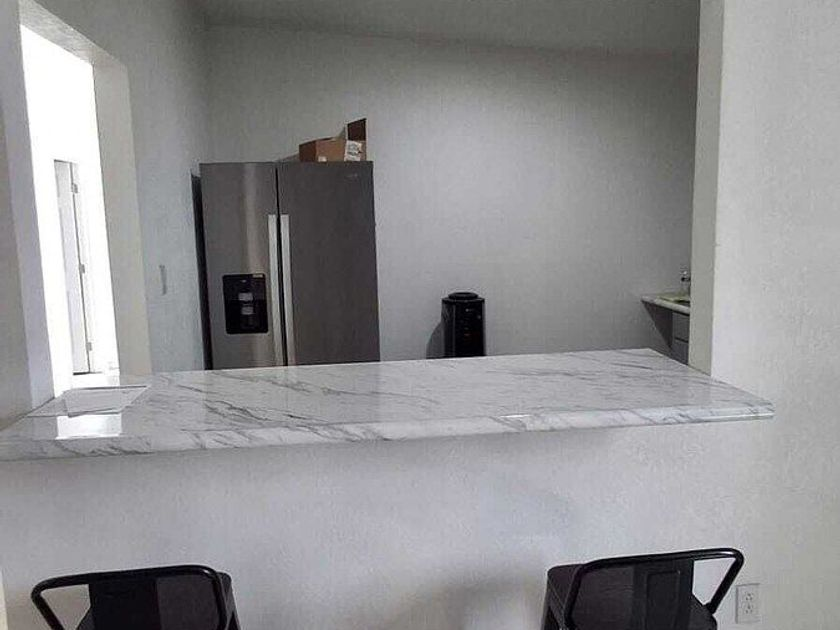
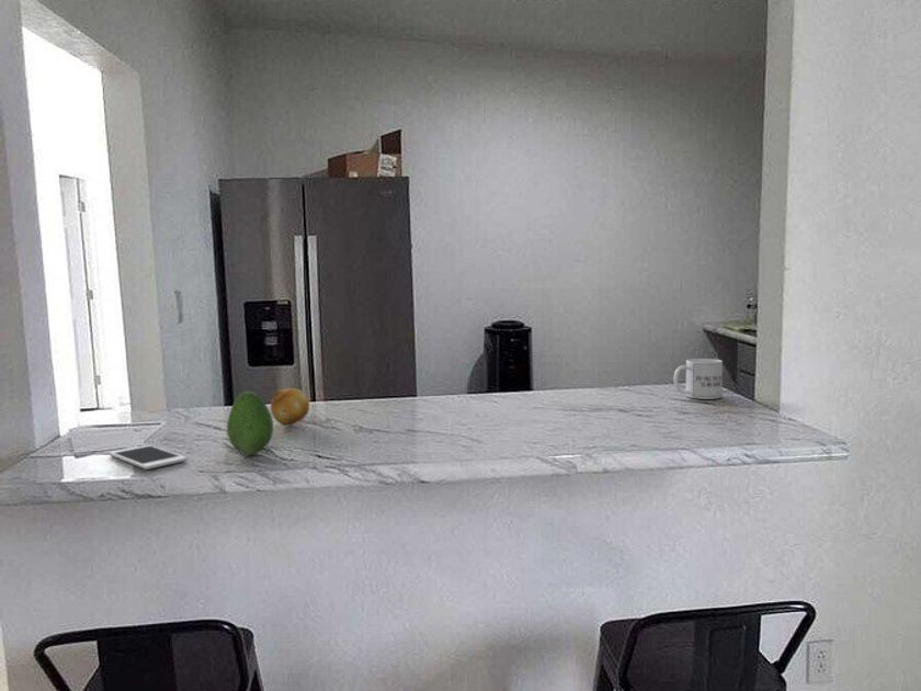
+ fruit [270,387,310,427]
+ mug [673,358,724,400]
+ cell phone [109,444,187,471]
+ fruit [226,389,274,456]
